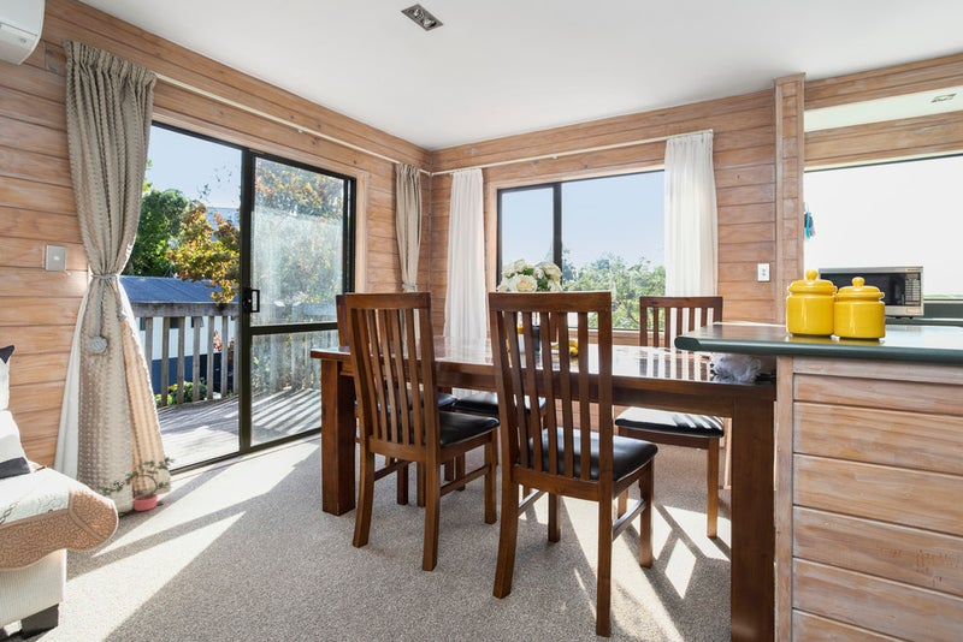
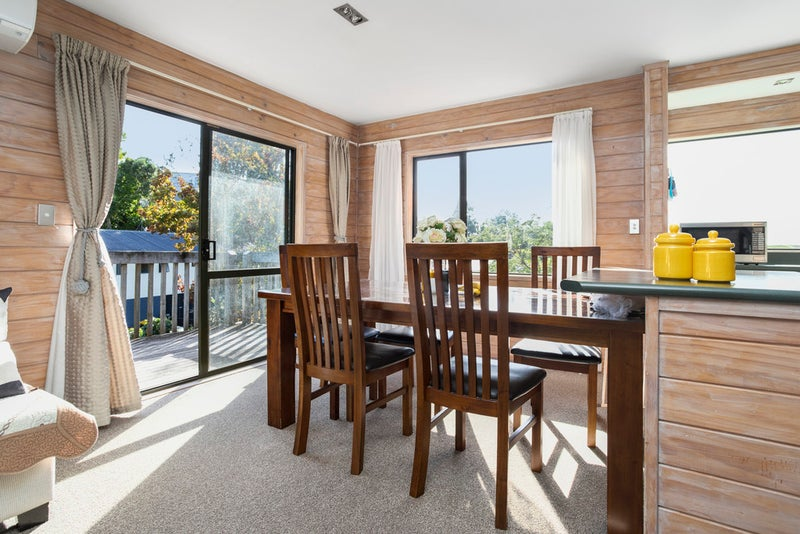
- potted plant [93,456,177,518]
